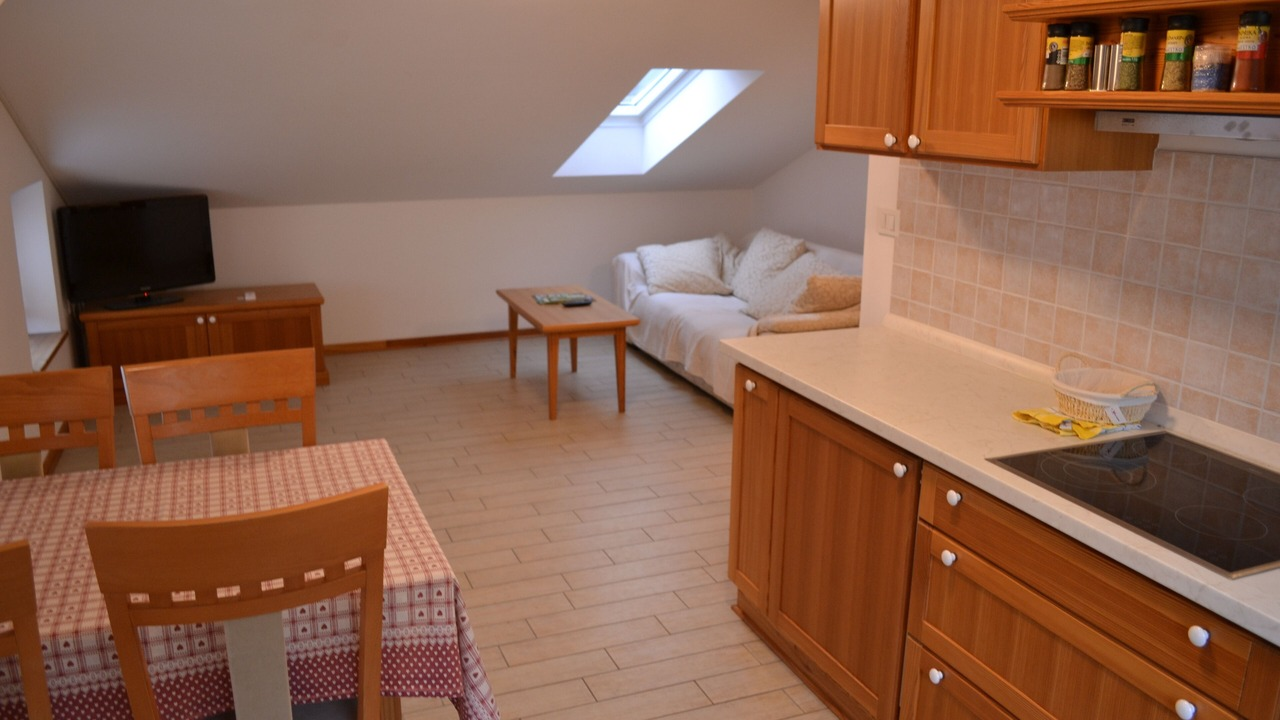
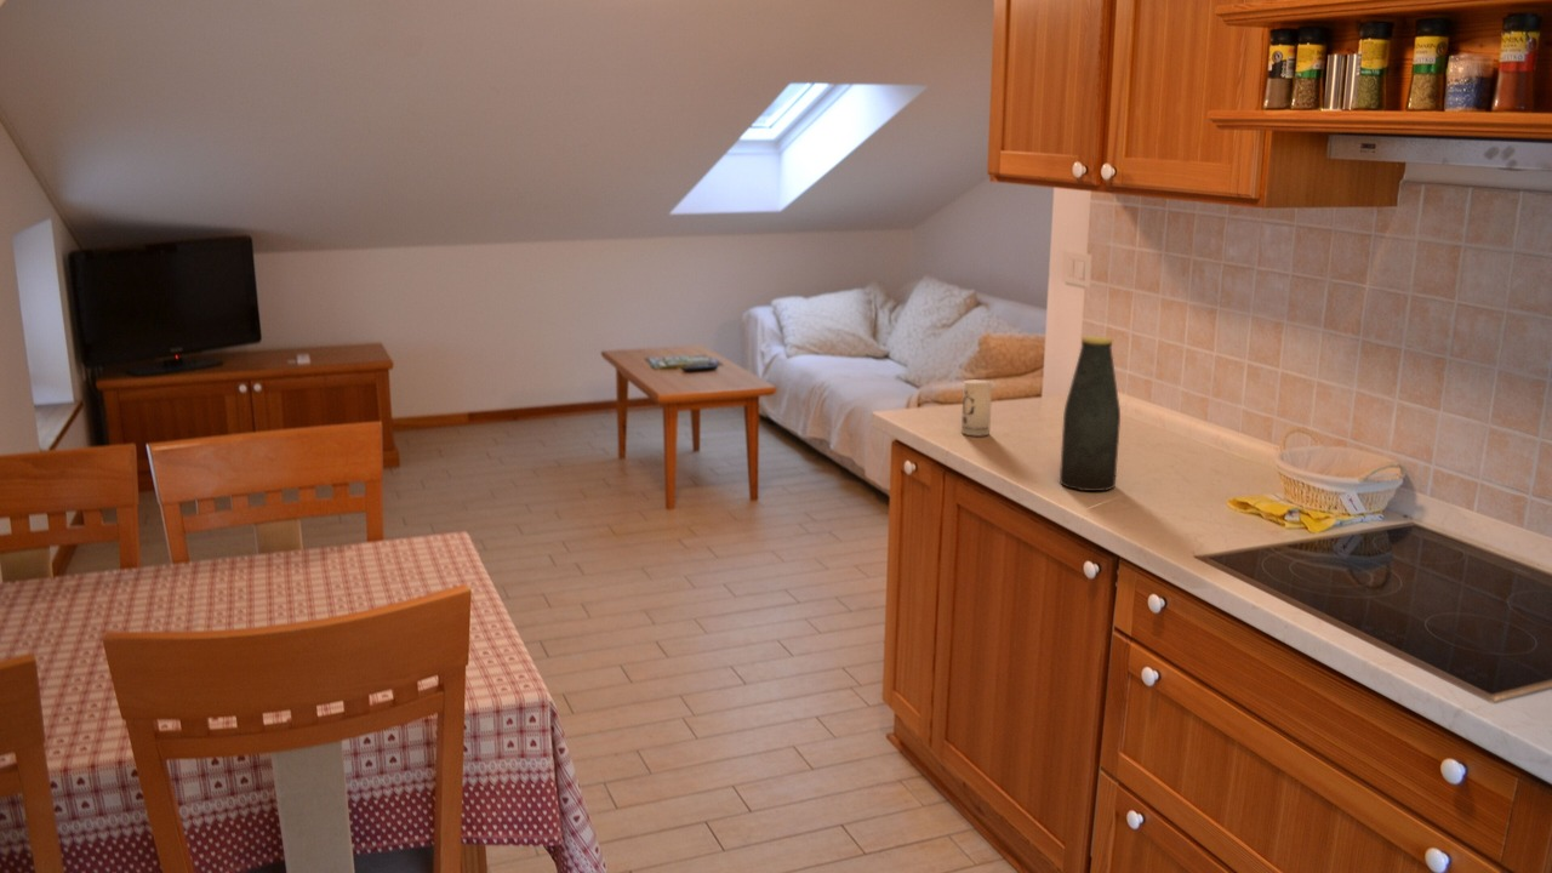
+ bottle [1059,335,1122,492]
+ candle [960,380,993,438]
